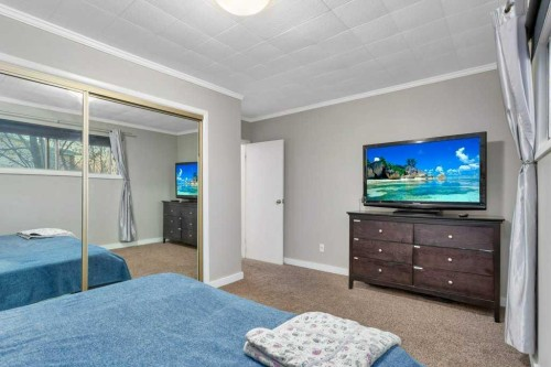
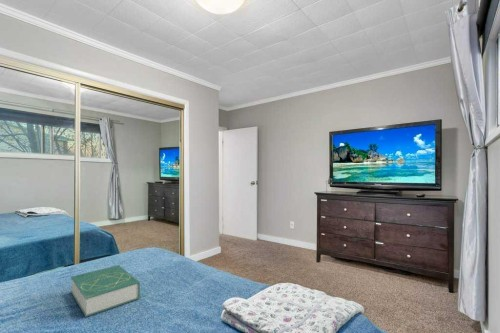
+ book [70,264,141,318]
